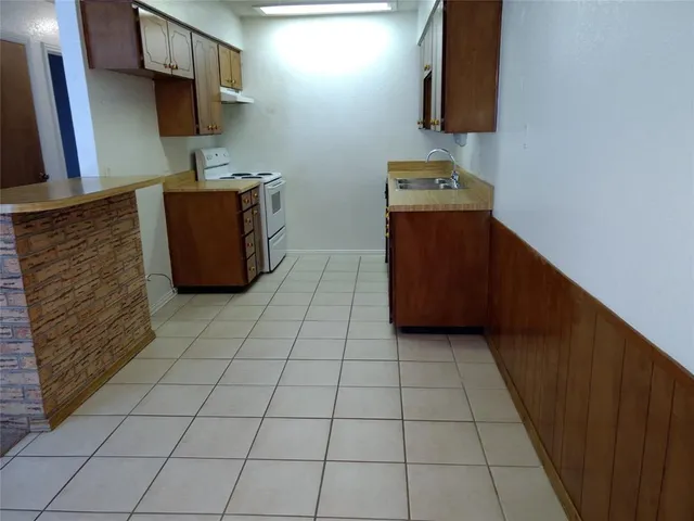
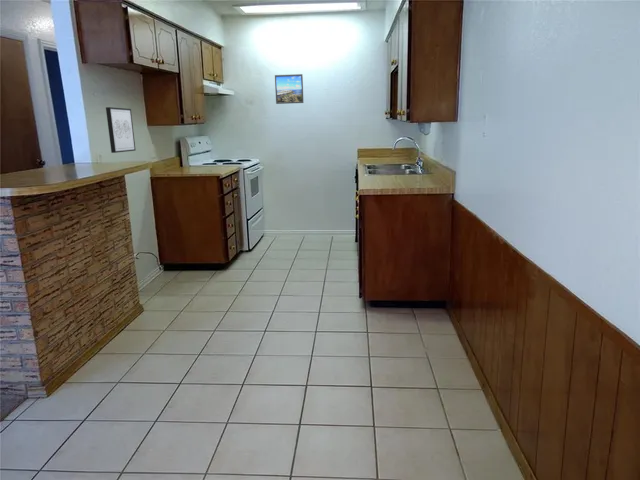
+ wall art [105,106,137,154]
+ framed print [274,73,304,105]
